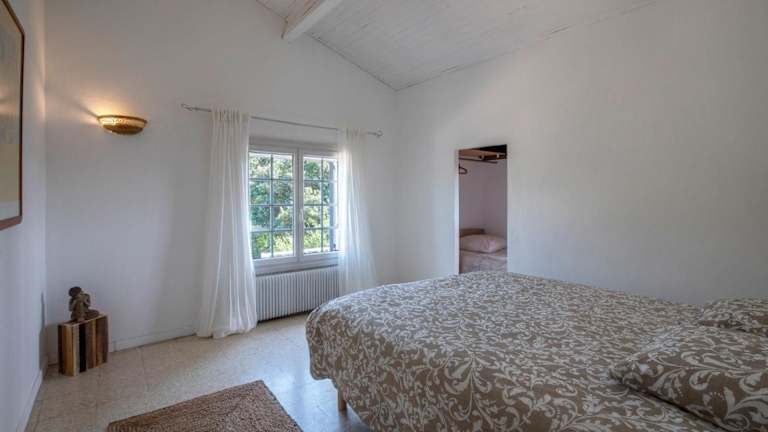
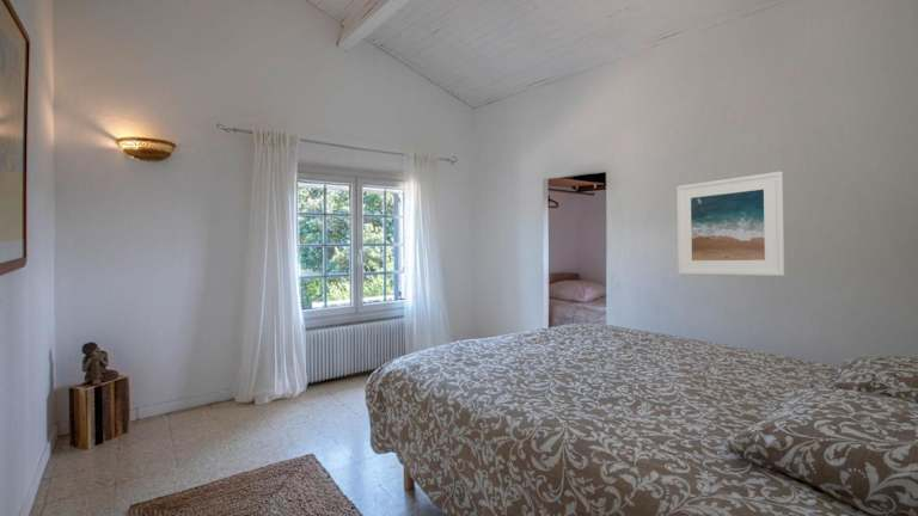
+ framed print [675,171,785,277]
